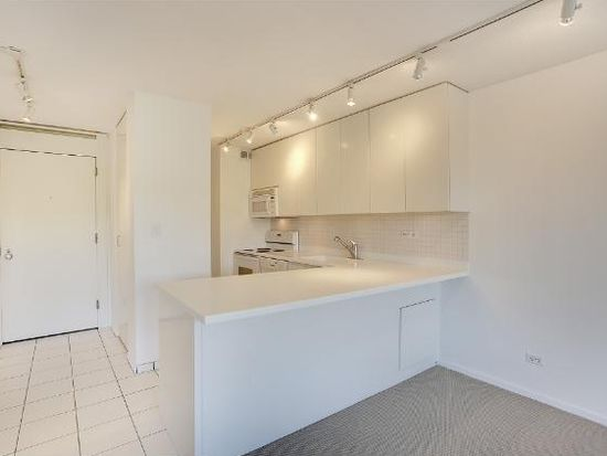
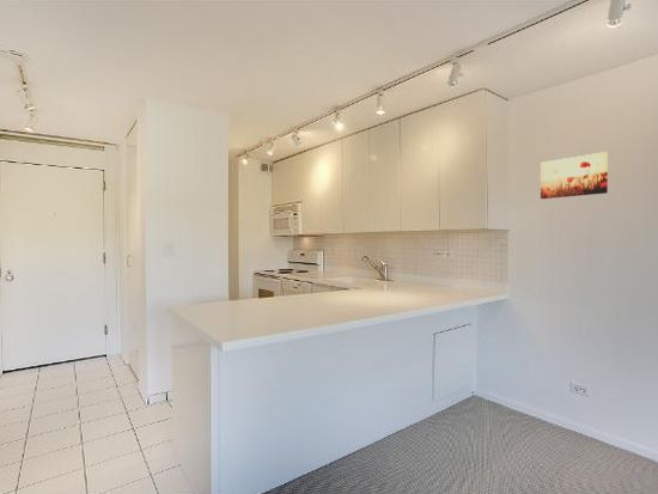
+ wall art [540,151,609,200]
